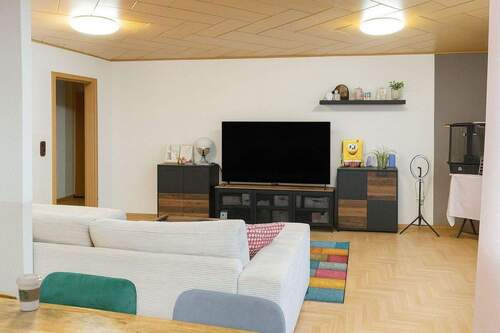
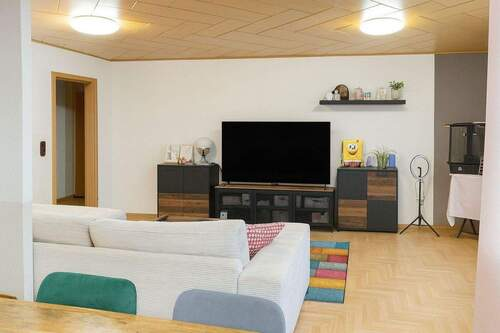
- coffee cup [15,272,43,312]
